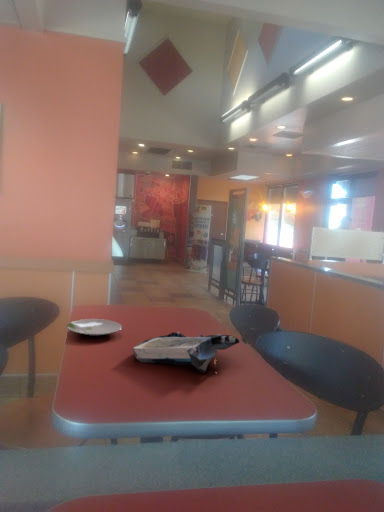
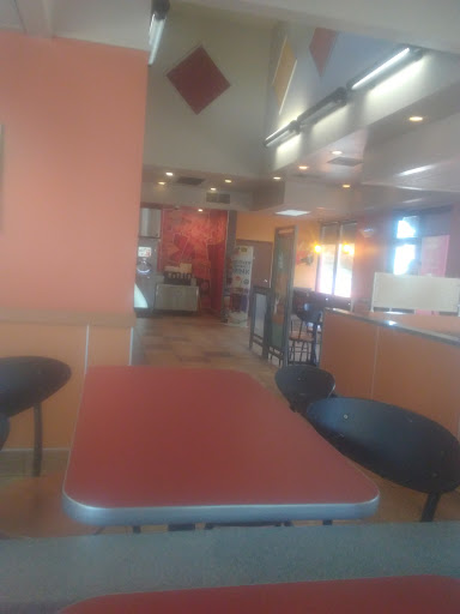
- plate [66,318,123,337]
- food tray [132,331,241,374]
